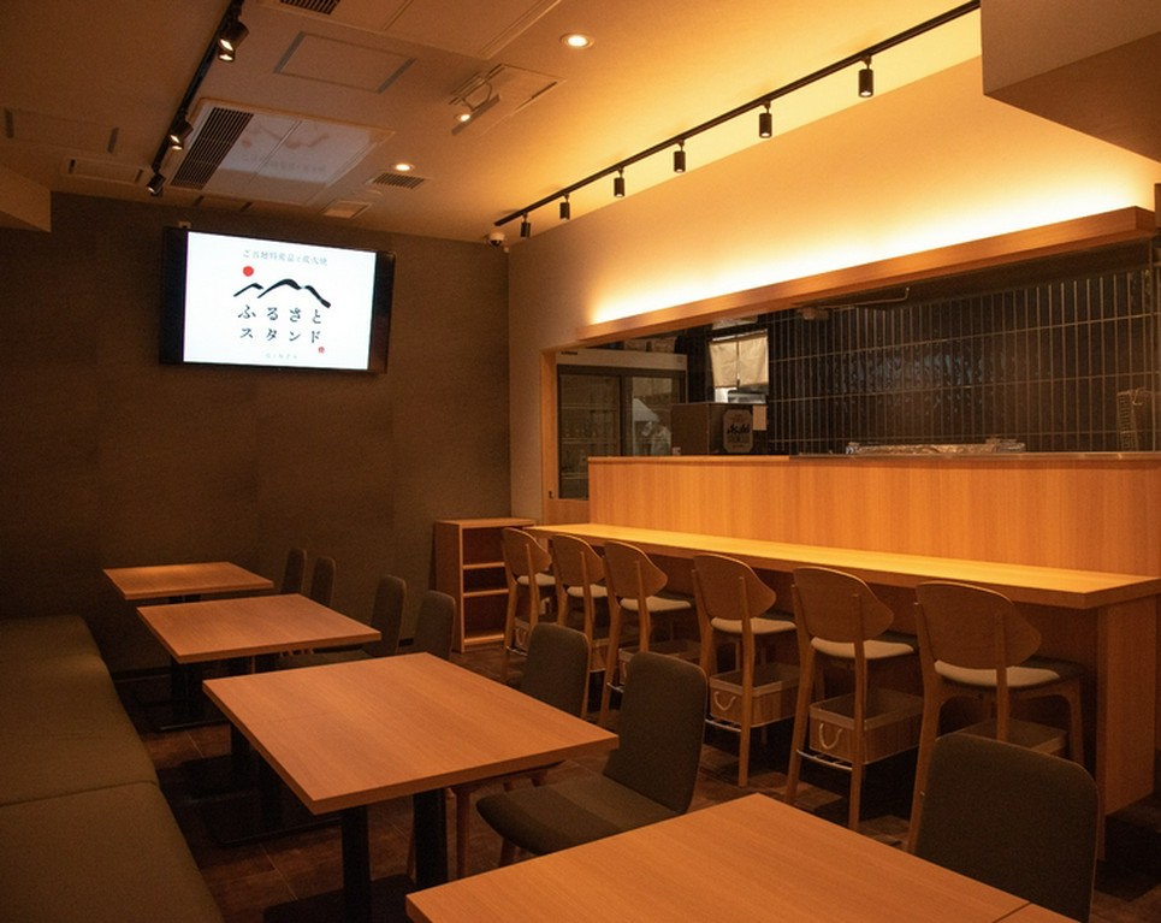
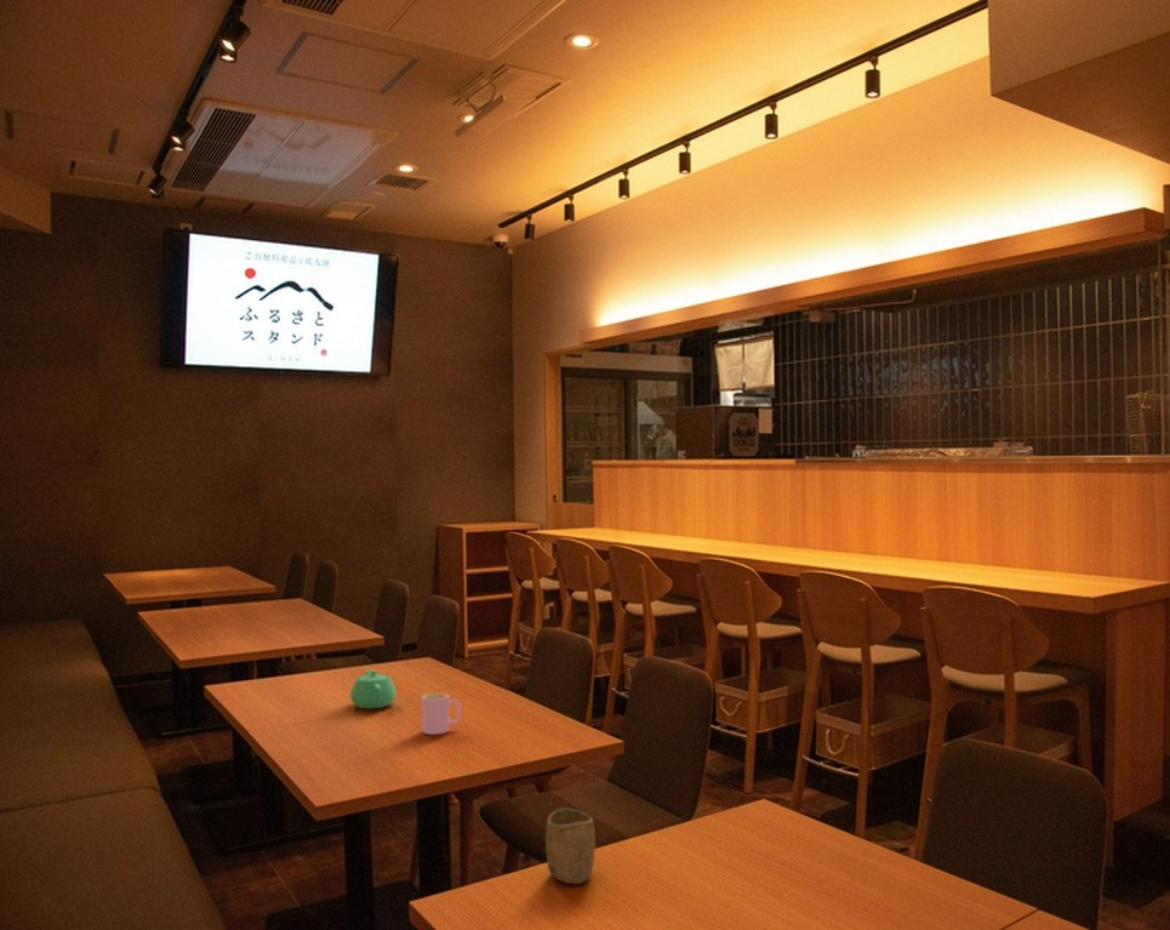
+ cup [421,692,462,736]
+ teapot [349,668,398,709]
+ cup [544,808,597,885]
